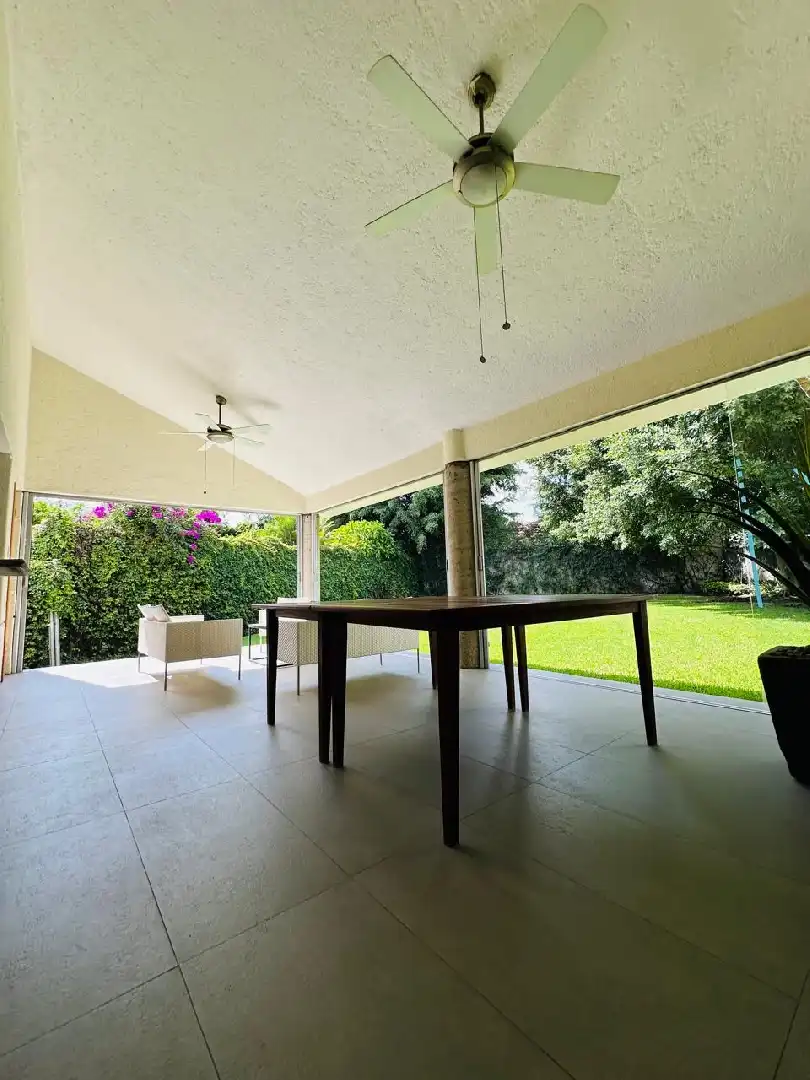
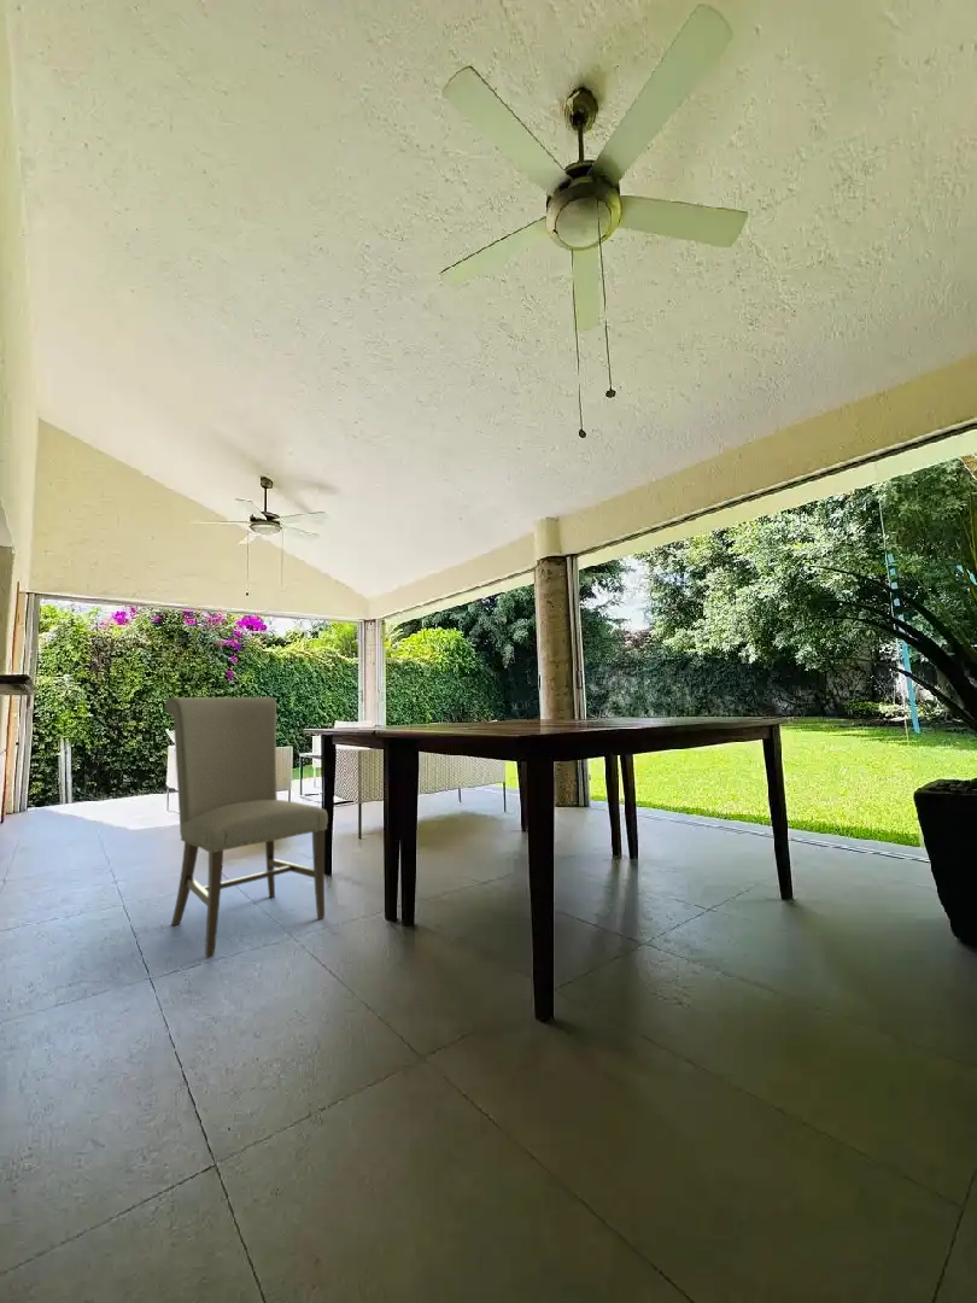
+ chair [163,696,329,958]
